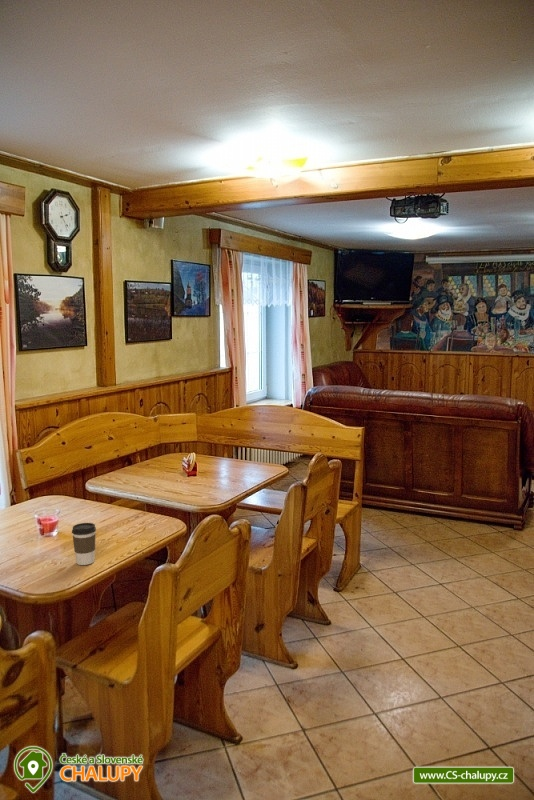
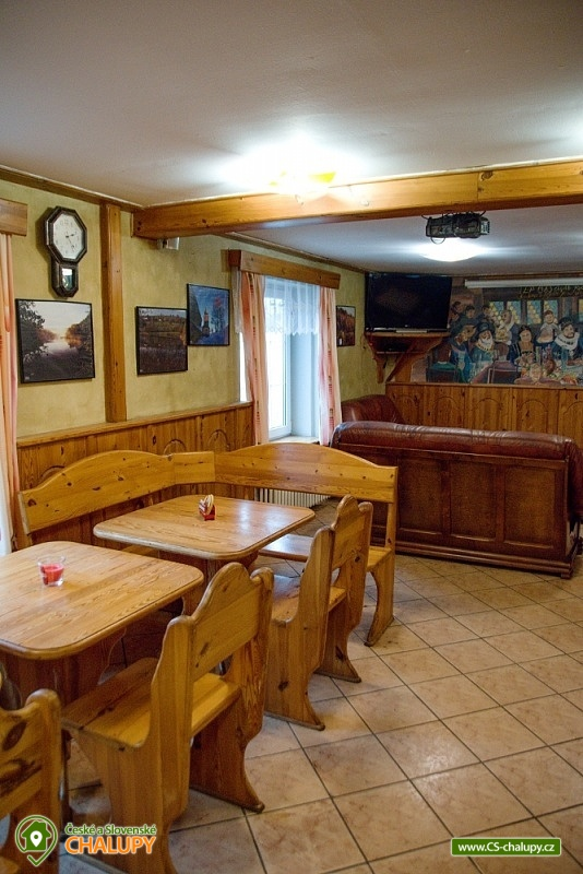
- coffee cup [71,522,97,566]
